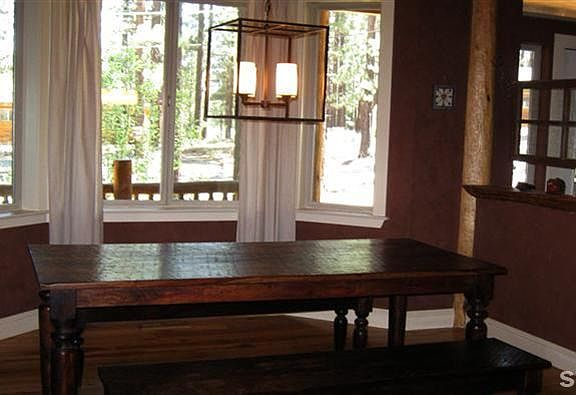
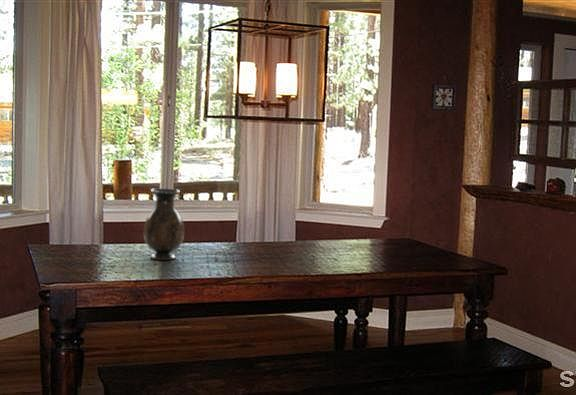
+ vase [143,187,185,261]
